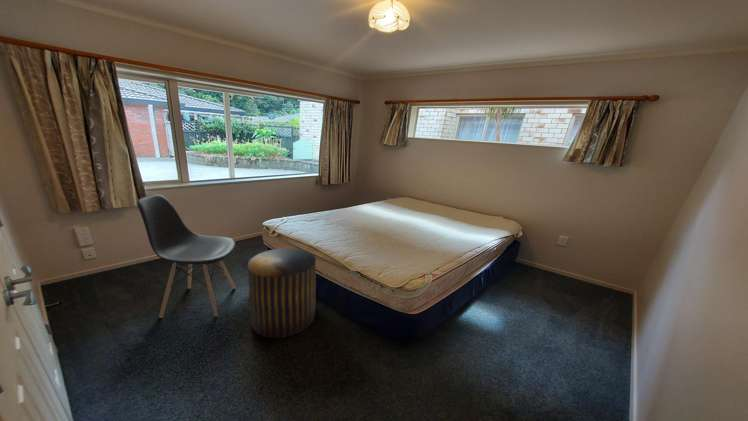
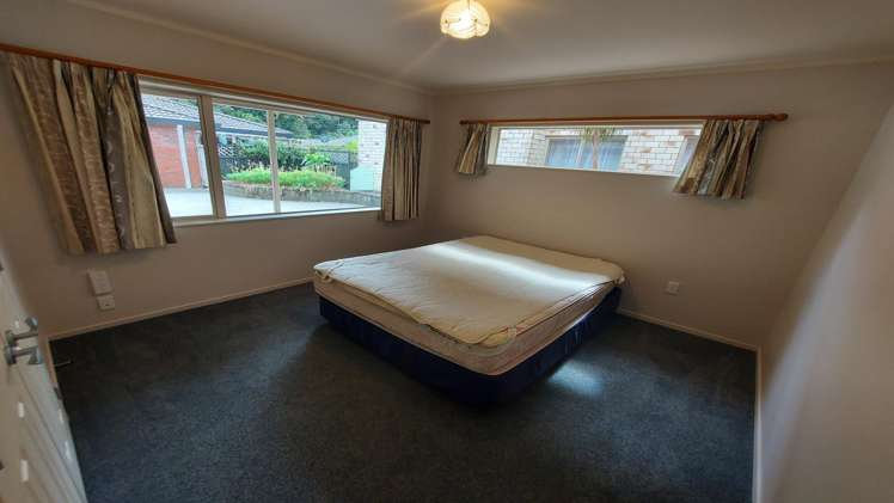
- stool [247,247,317,339]
- chair [136,193,237,319]
